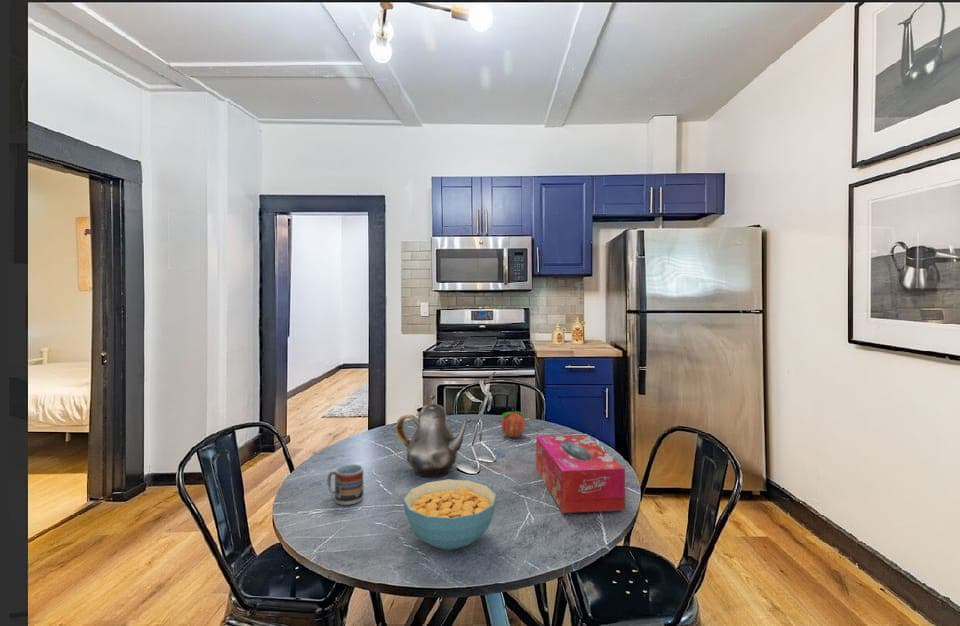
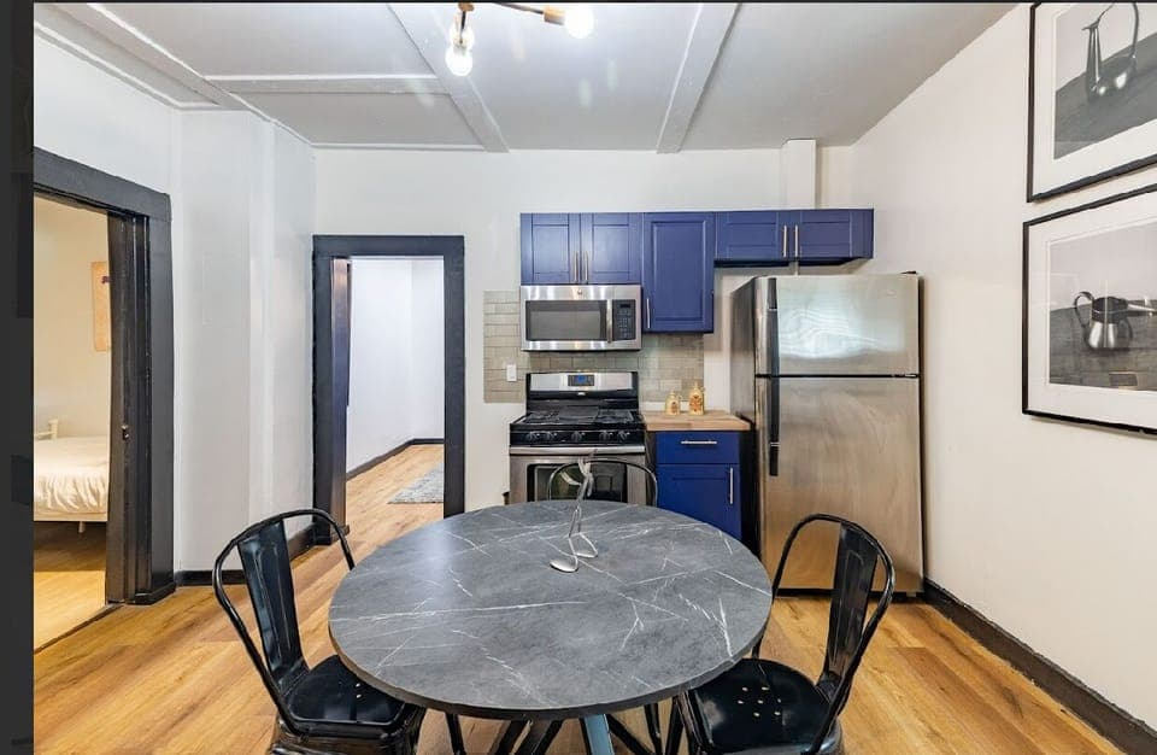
- cup [326,463,365,506]
- teapot [395,394,470,479]
- cereal bowl [402,478,498,551]
- fruit [500,408,526,438]
- tissue box [535,434,626,514]
